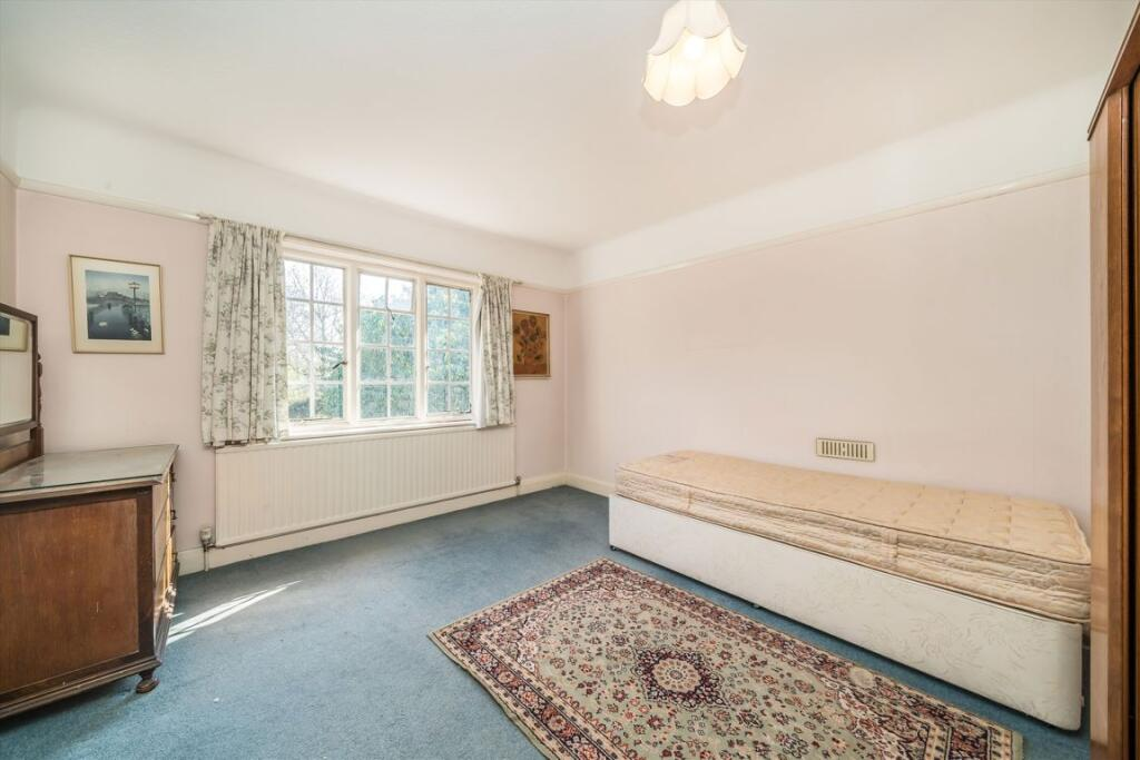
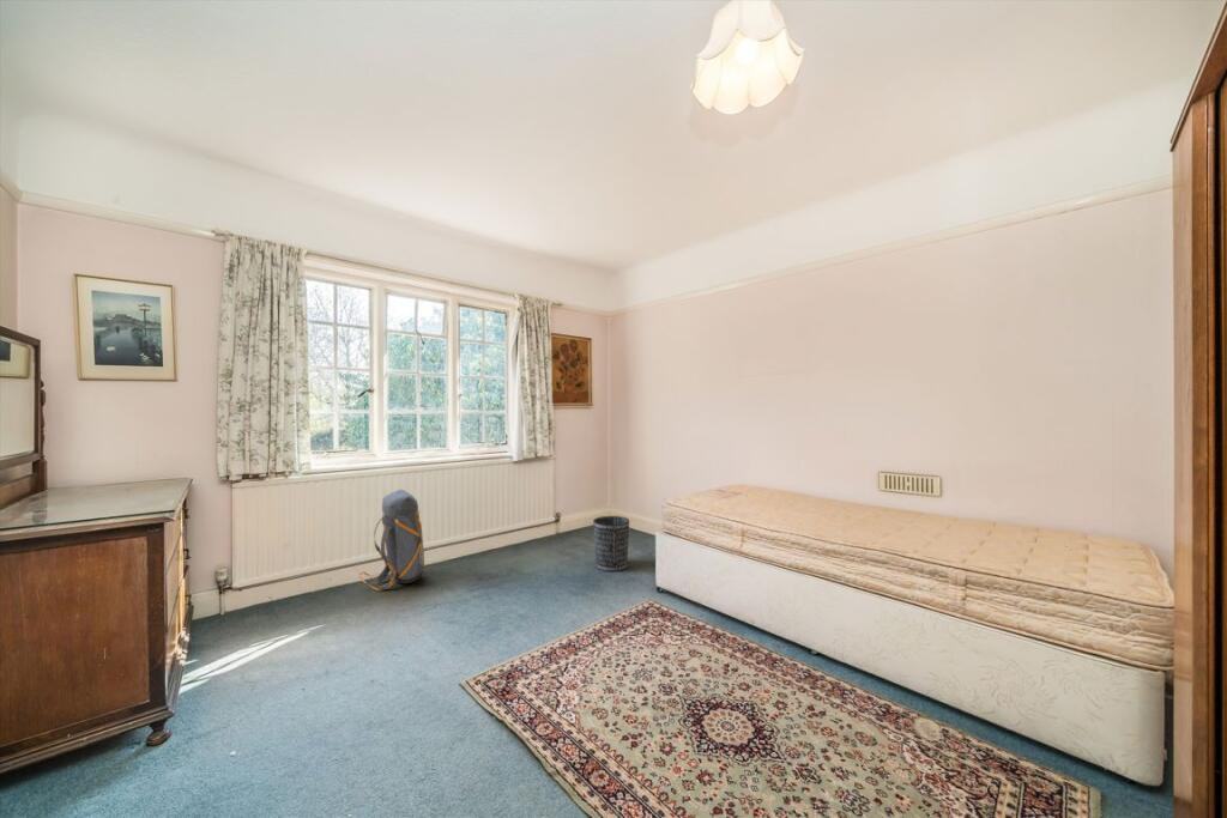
+ backpack [357,487,425,590]
+ wastebasket [592,515,630,572]
